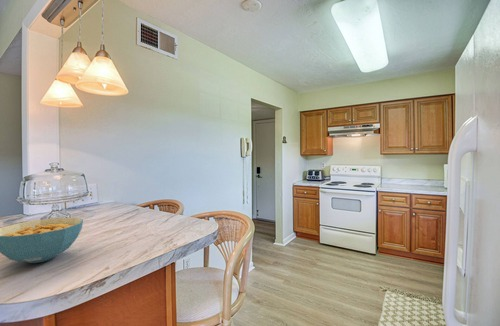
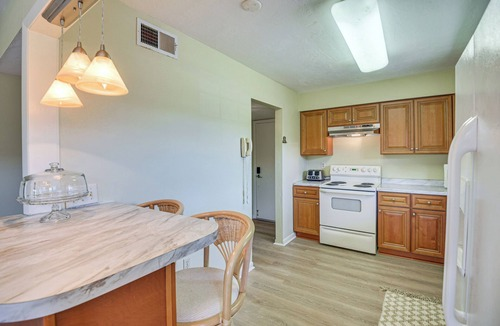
- cereal bowl [0,217,84,264]
